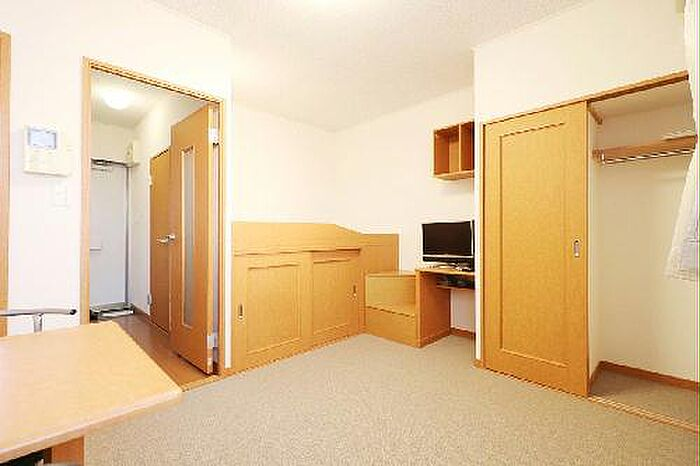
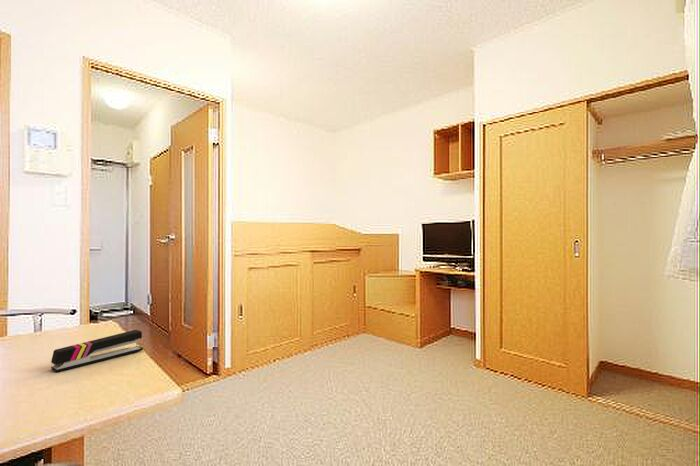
+ stapler [50,329,144,373]
